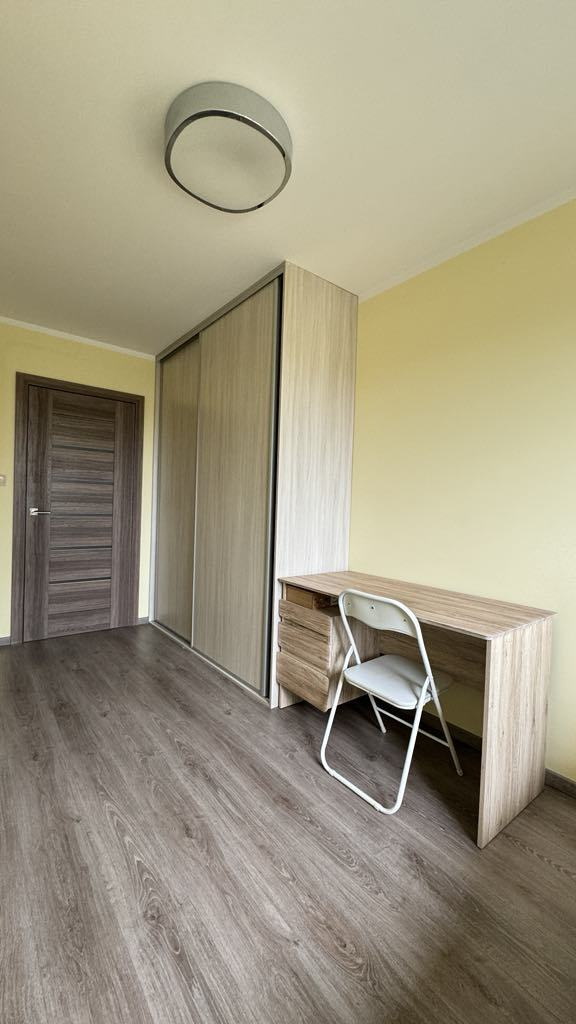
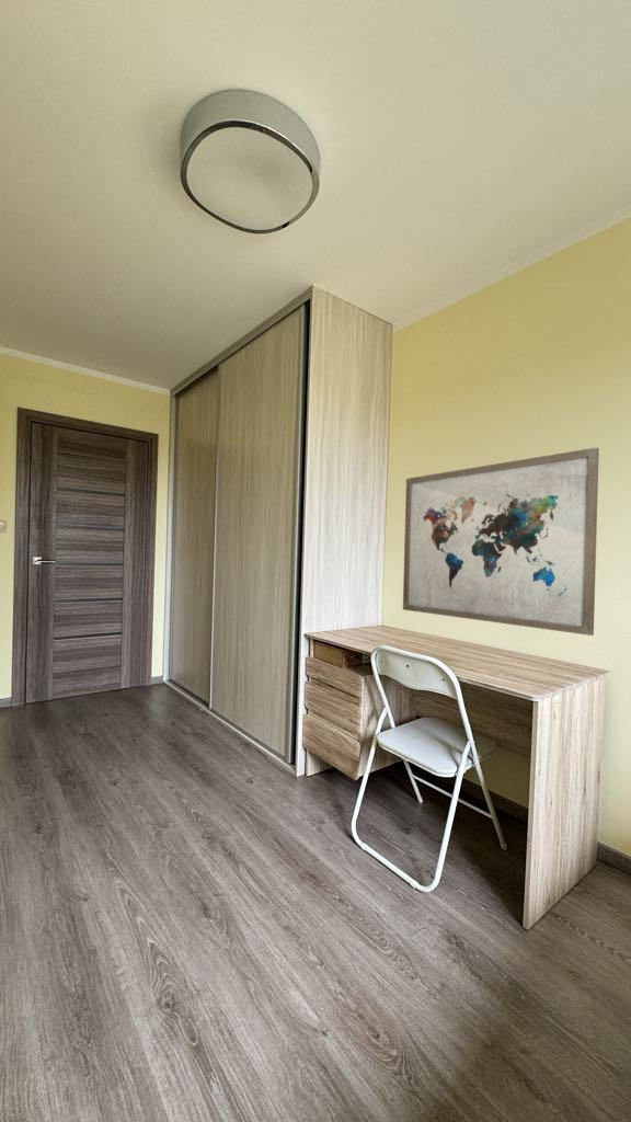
+ wall art [402,446,600,637]
